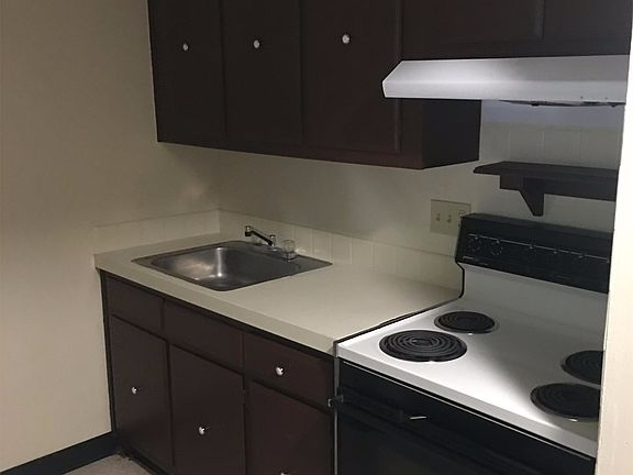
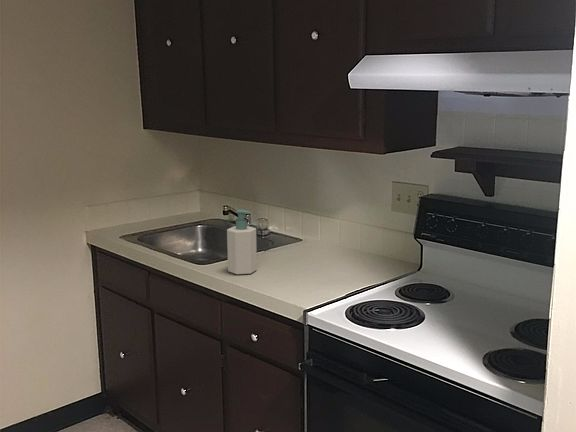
+ soap bottle [226,209,258,275]
